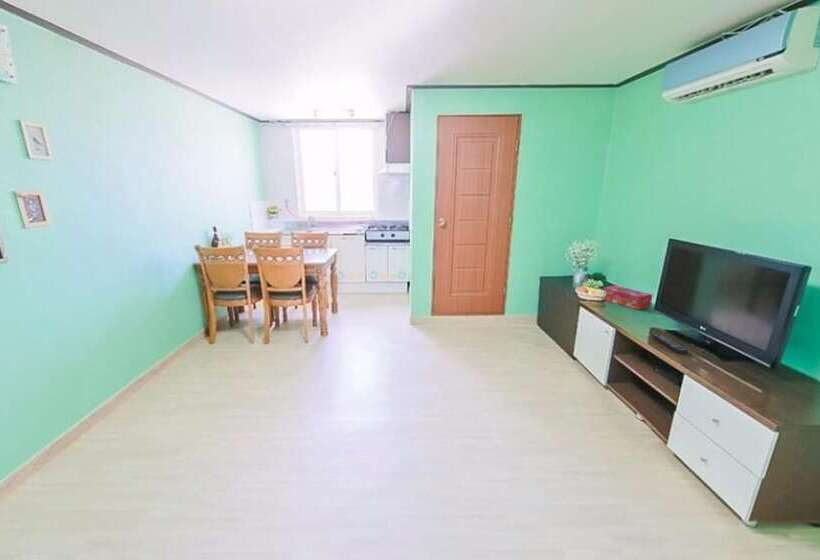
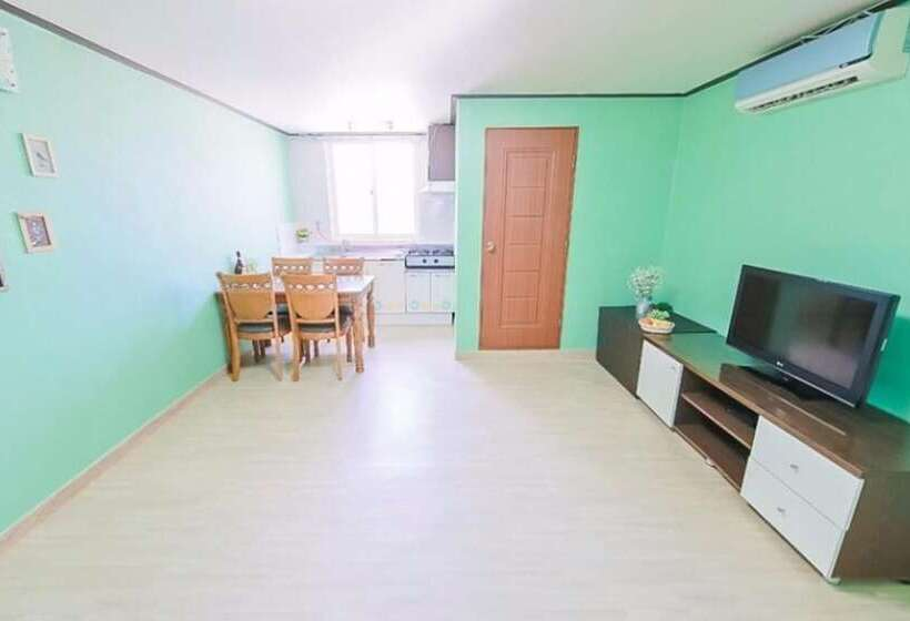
- tissue box [602,285,654,311]
- remote control [651,334,689,355]
